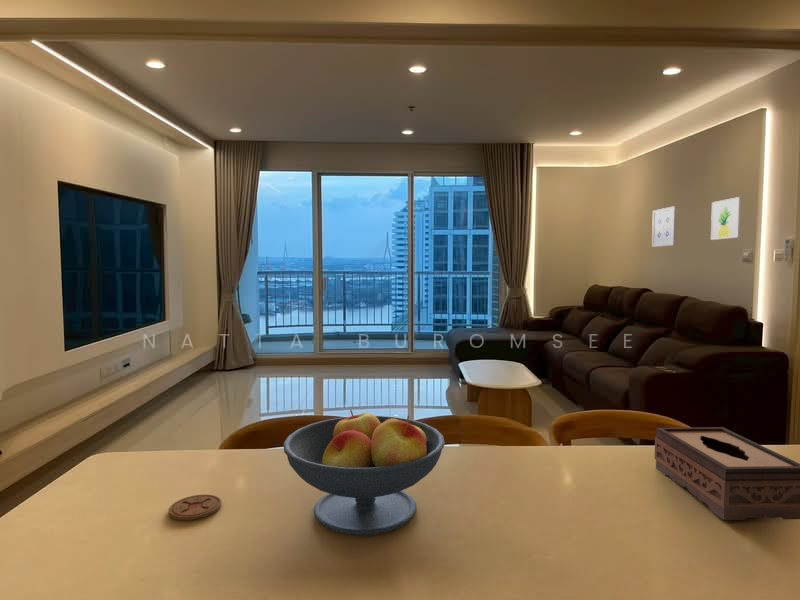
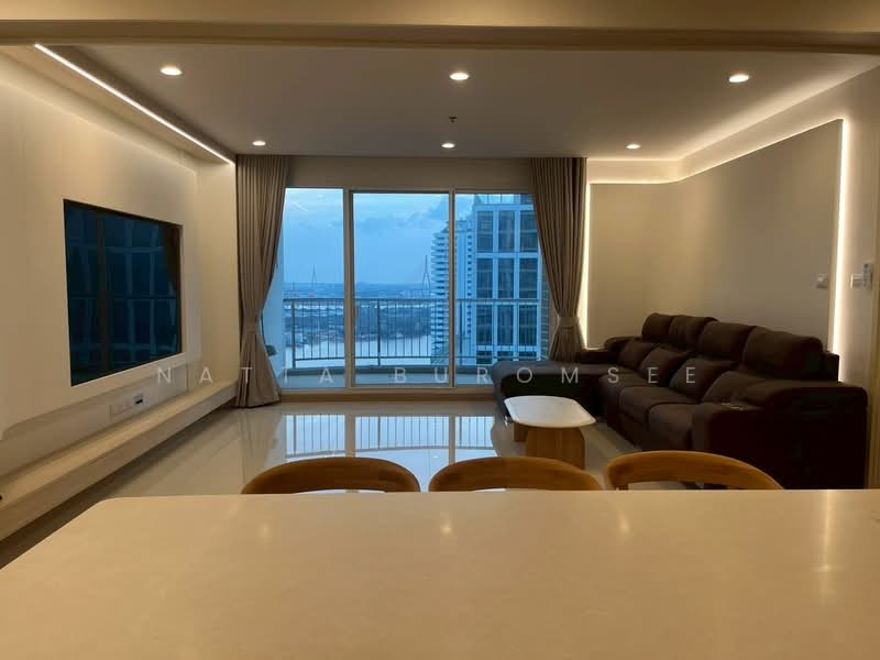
- wall art [710,196,742,241]
- tissue box [654,426,800,521]
- wall art [651,205,678,248]
- fruit bowl [282,409,446,536]
- coaster [168,494,222,521]
